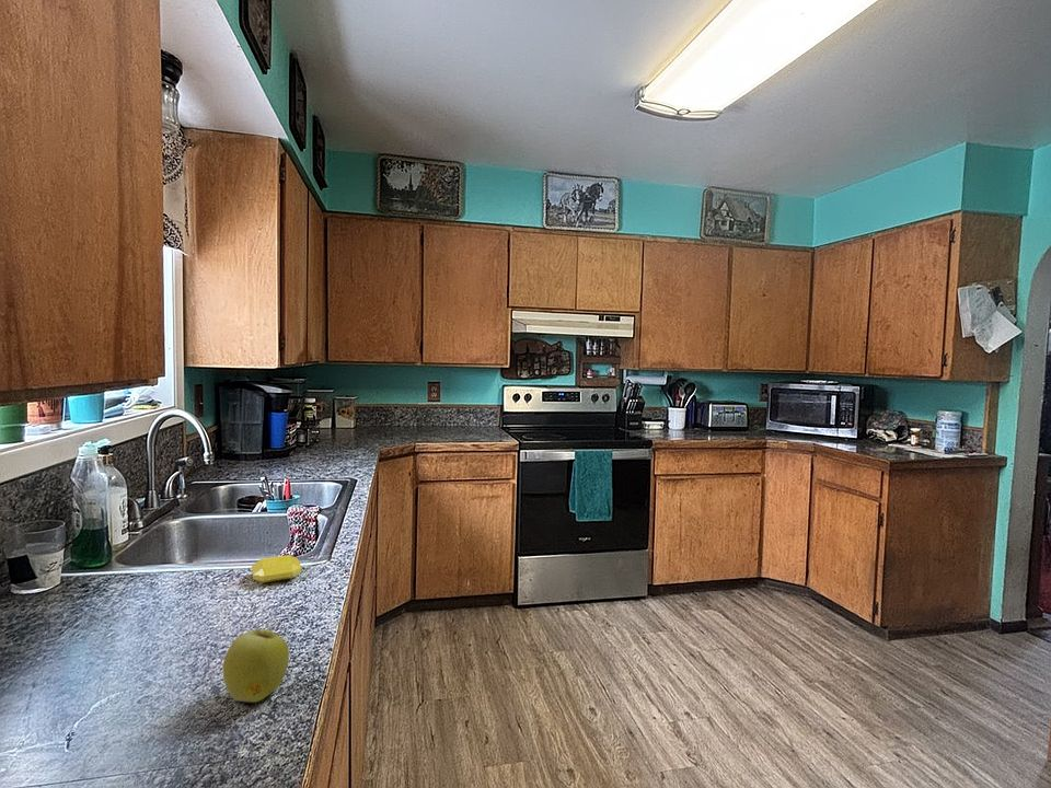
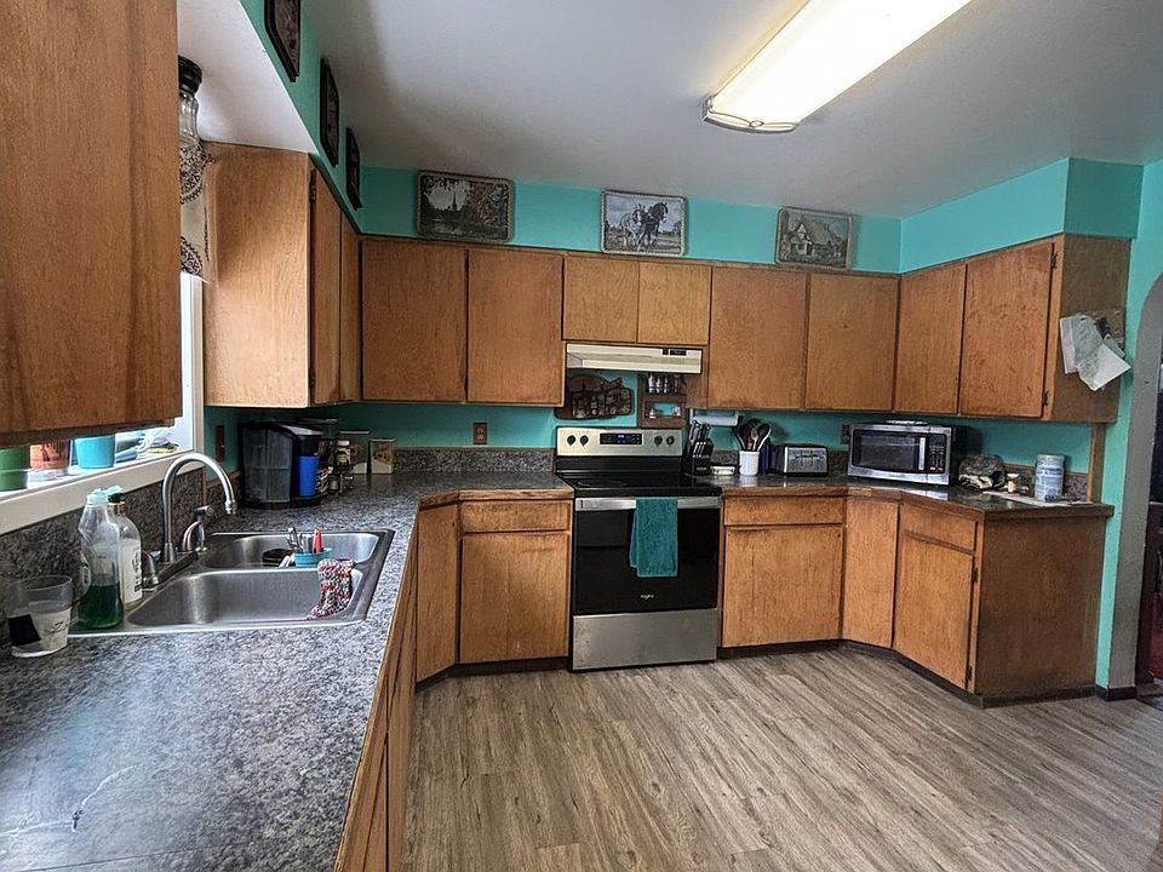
- apple [222,621,290,704]
- soap bar [251,554,302,584]
